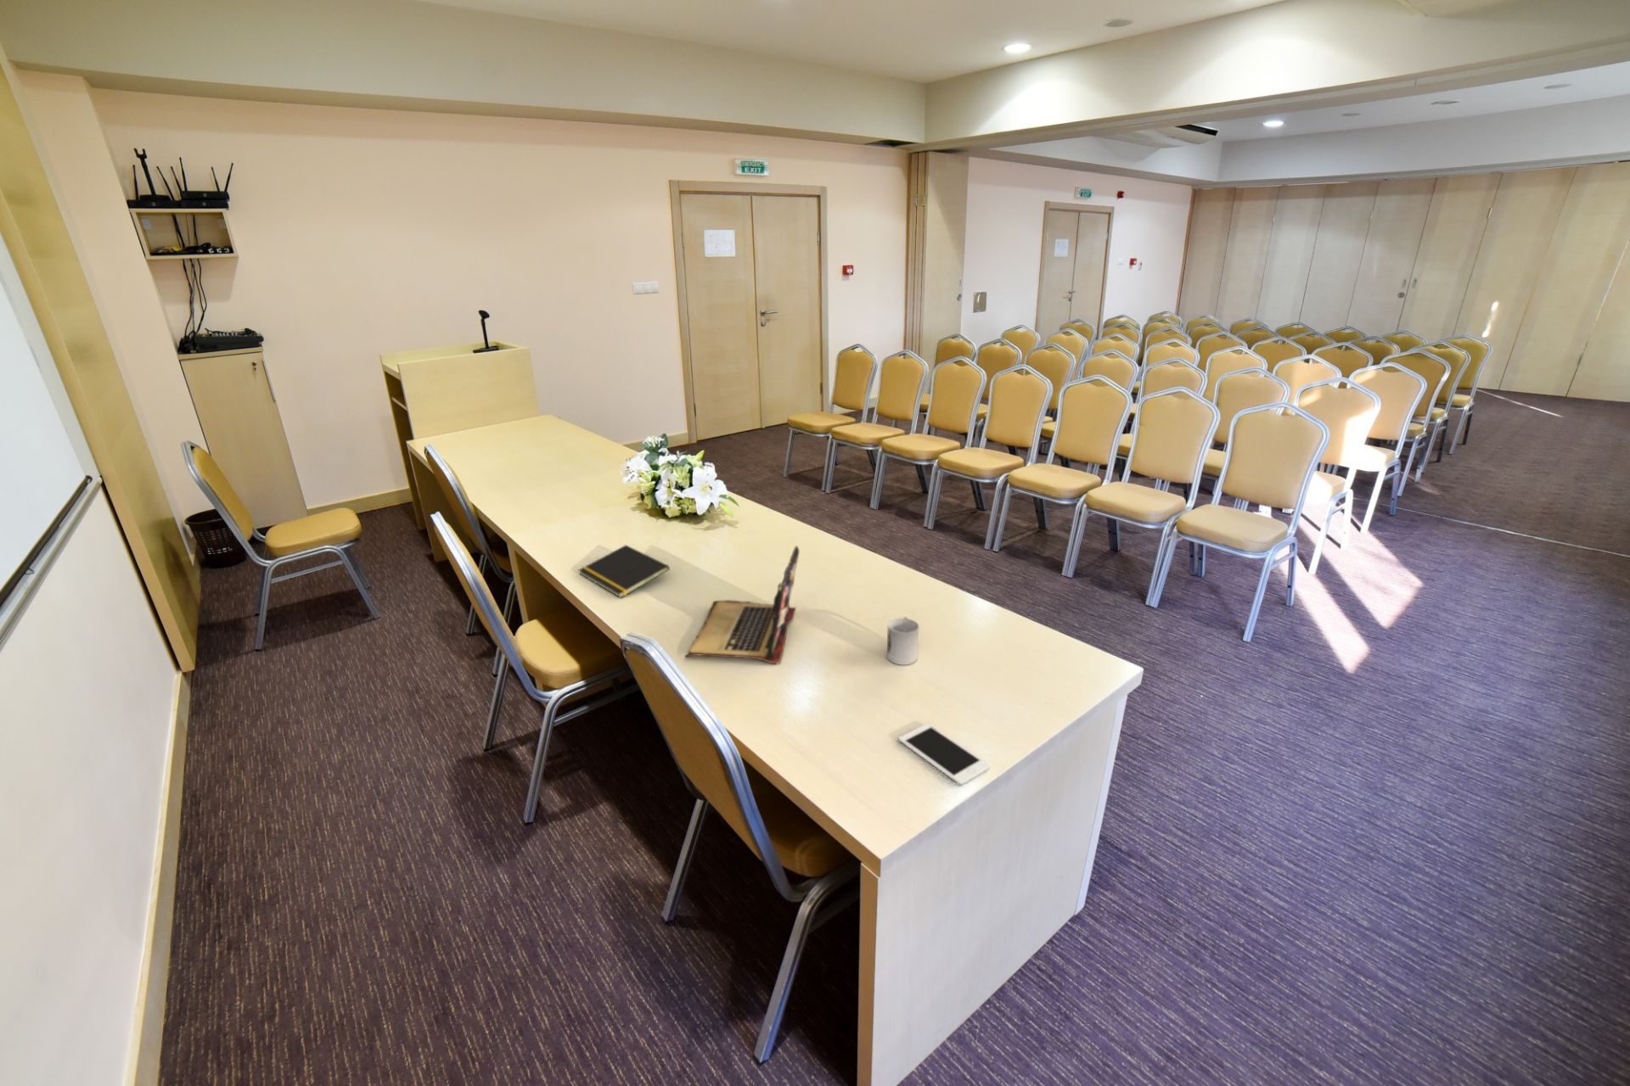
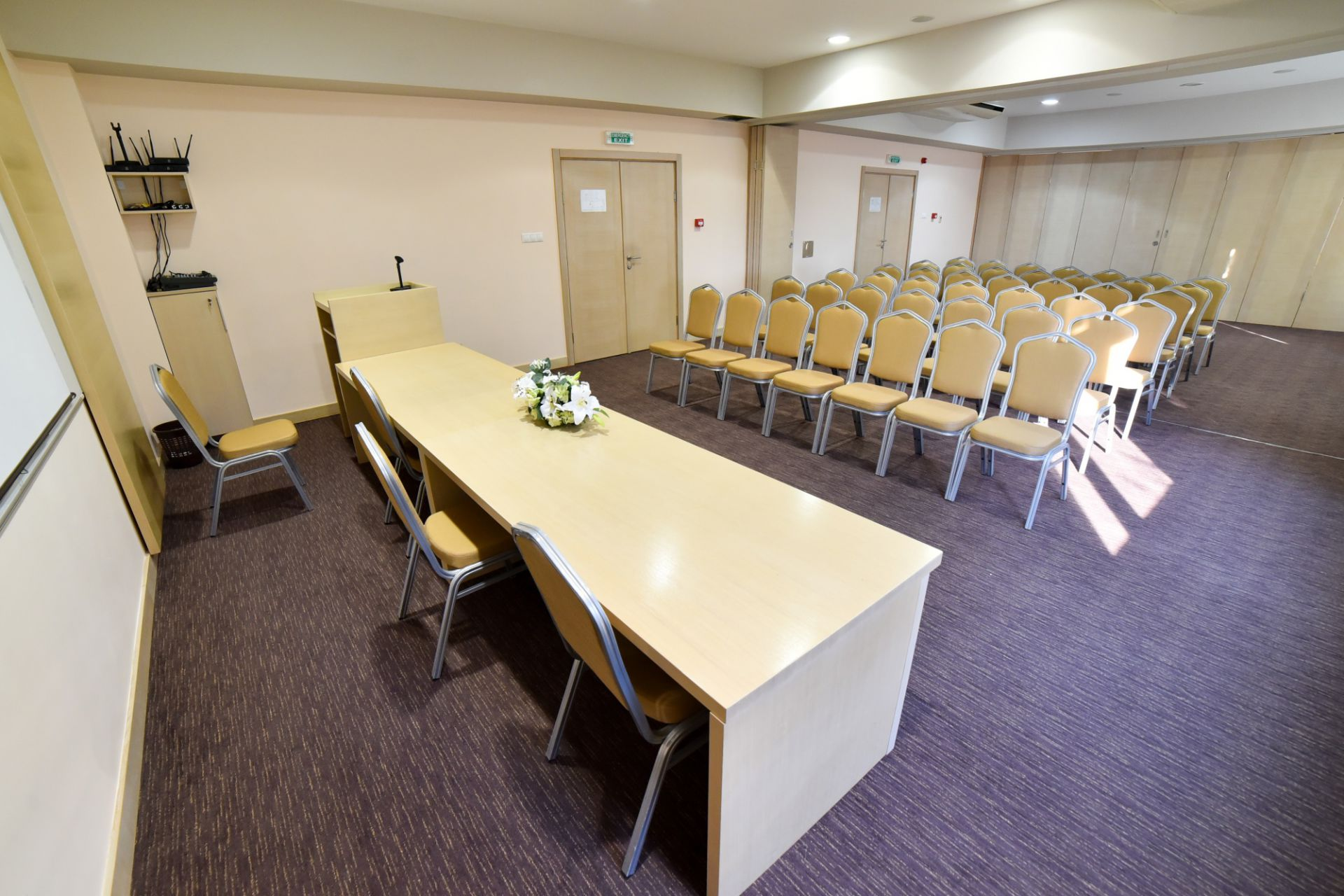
- cell phone [899,722,991,785]
- laptop [684,545,799,664]
- notepad [579,544,671,598]
- cup [887,616,919,665]
